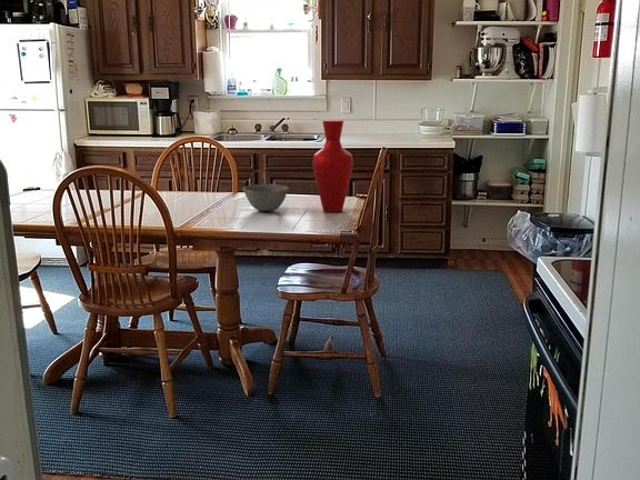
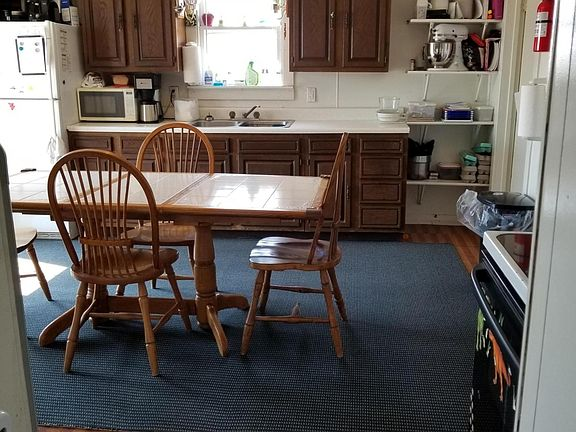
- vase [311,119,354,213]
- bowl [242,183,290,212]
